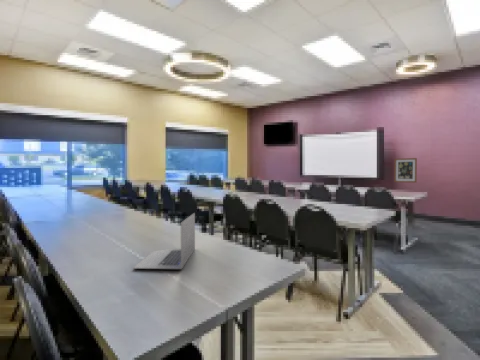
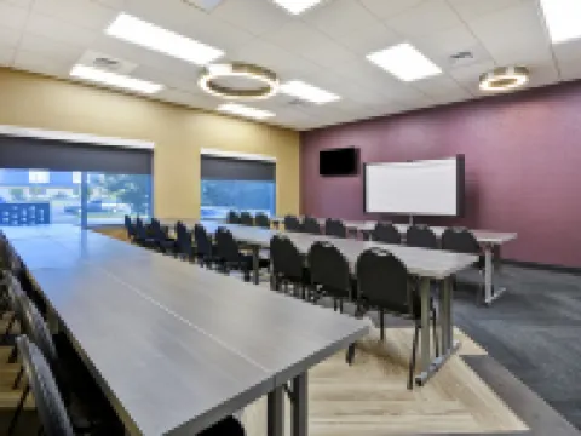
- wall art [393,157,418,184]
- laptop [132,212,196,270]
